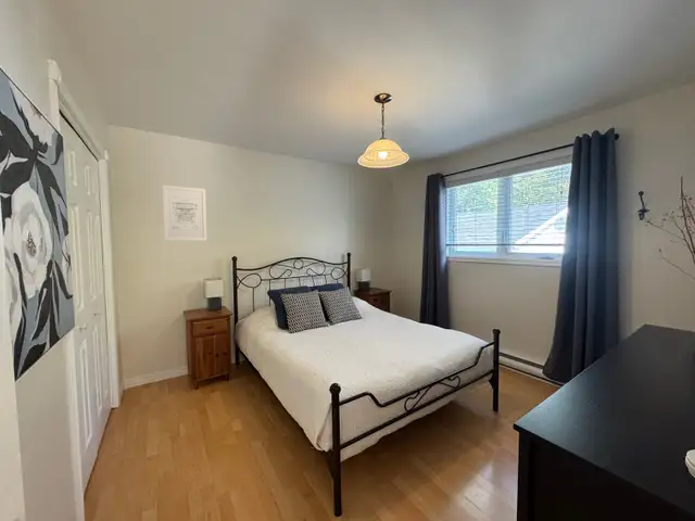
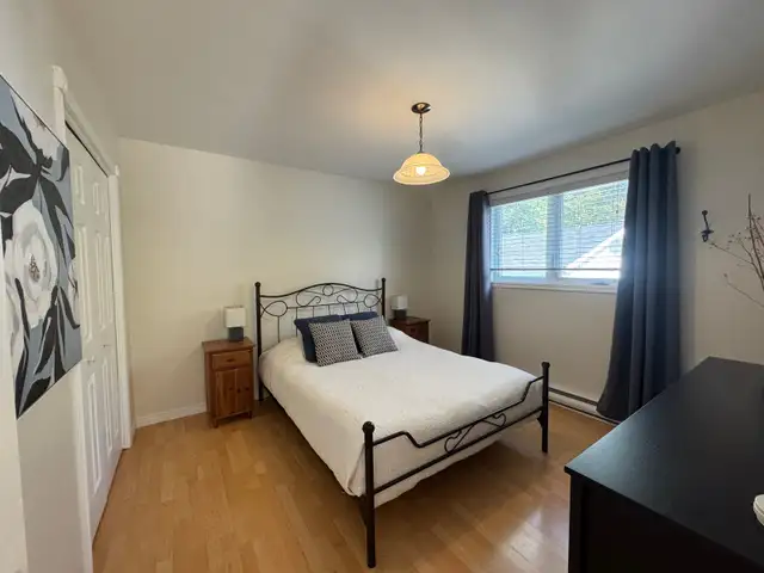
- wall art [162,185,207,242]
